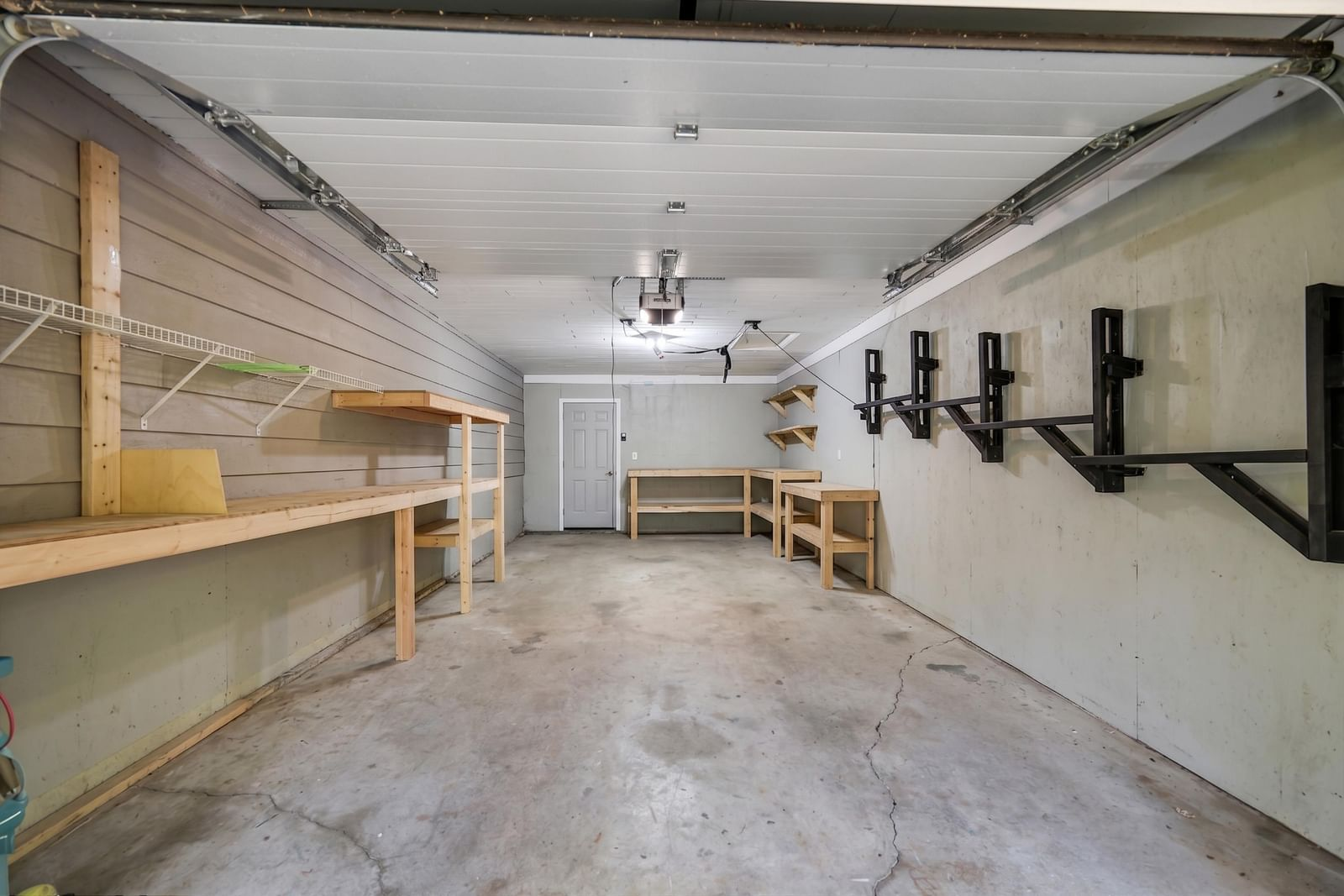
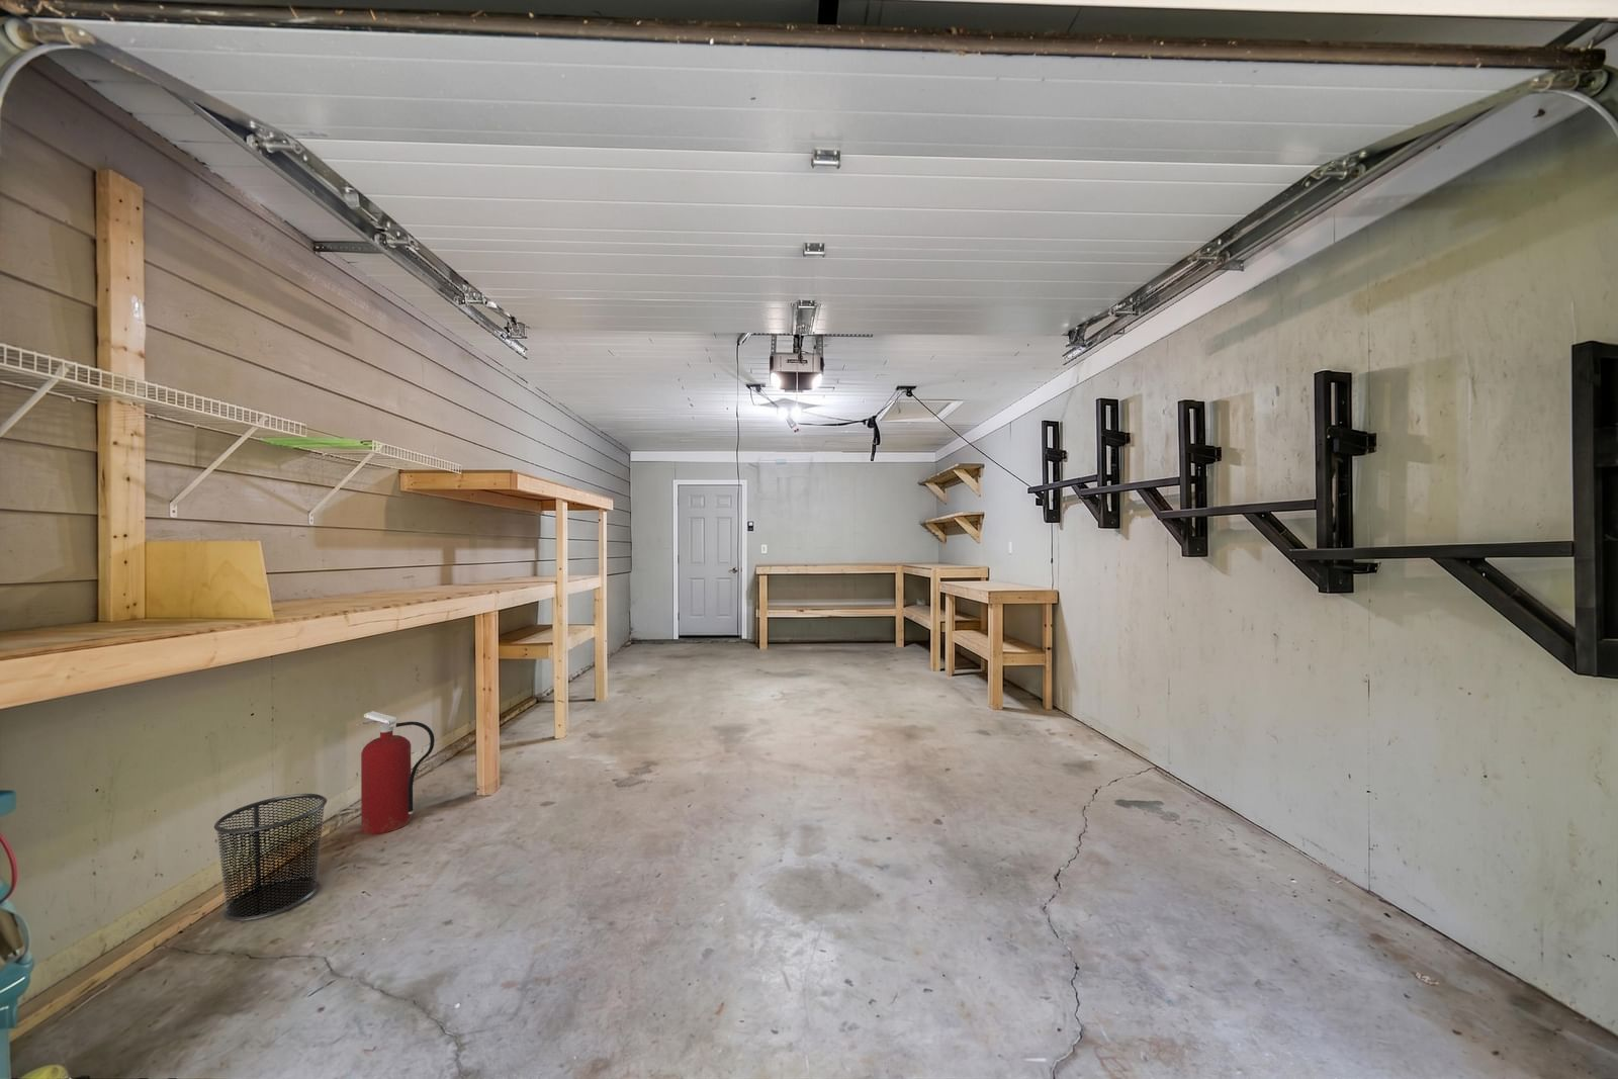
+ waste bin [213,792,327,922]
+ fire extinguisher [356,709,436,836]
